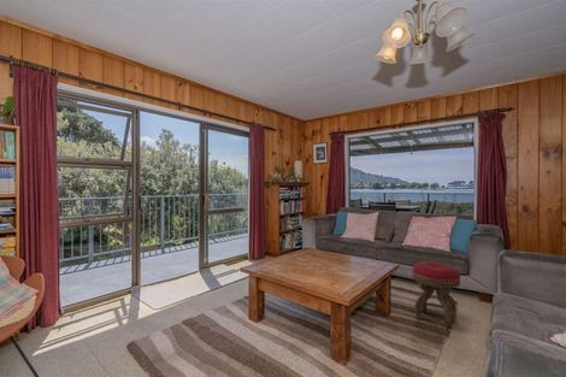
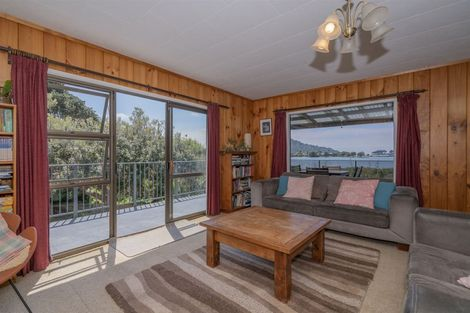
- stool [412,260,461,329]
